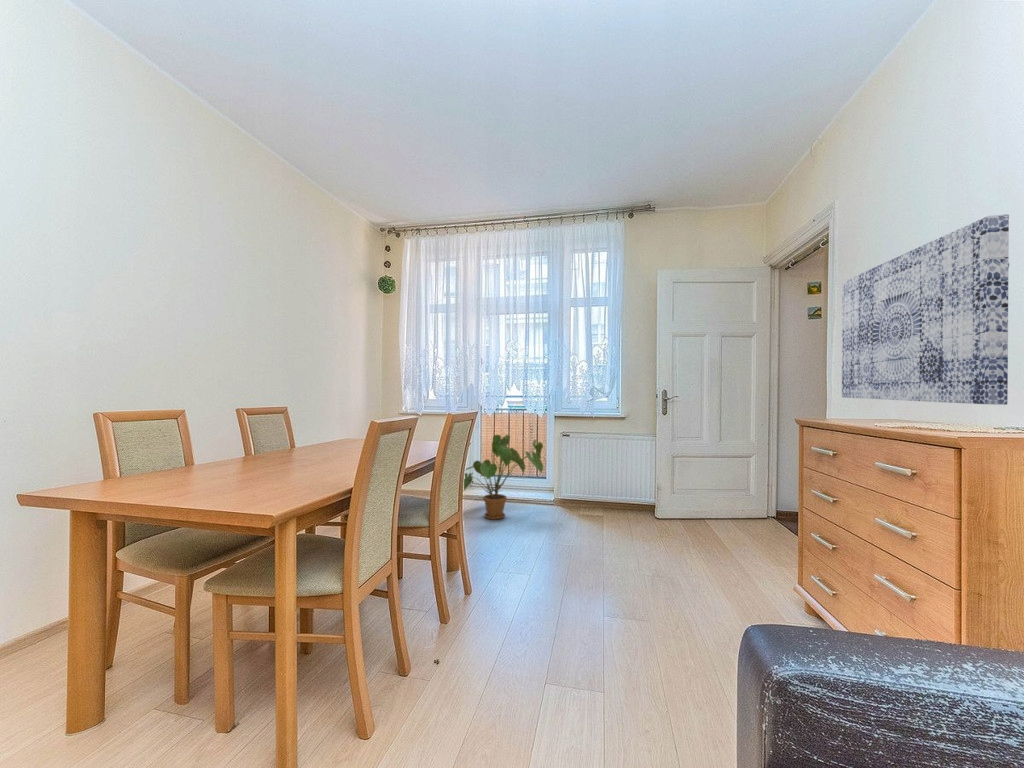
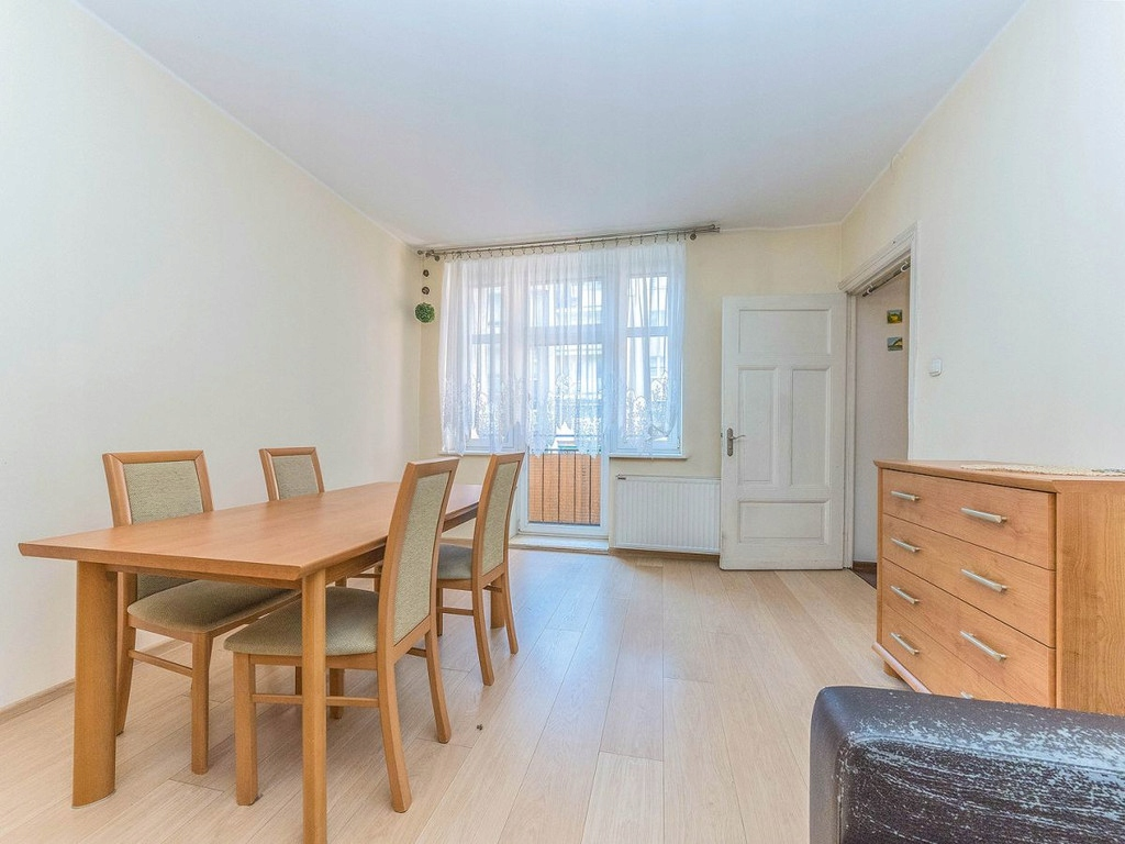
- house plant [463,434,544,521]
- wall art [841,214,1010,406]
